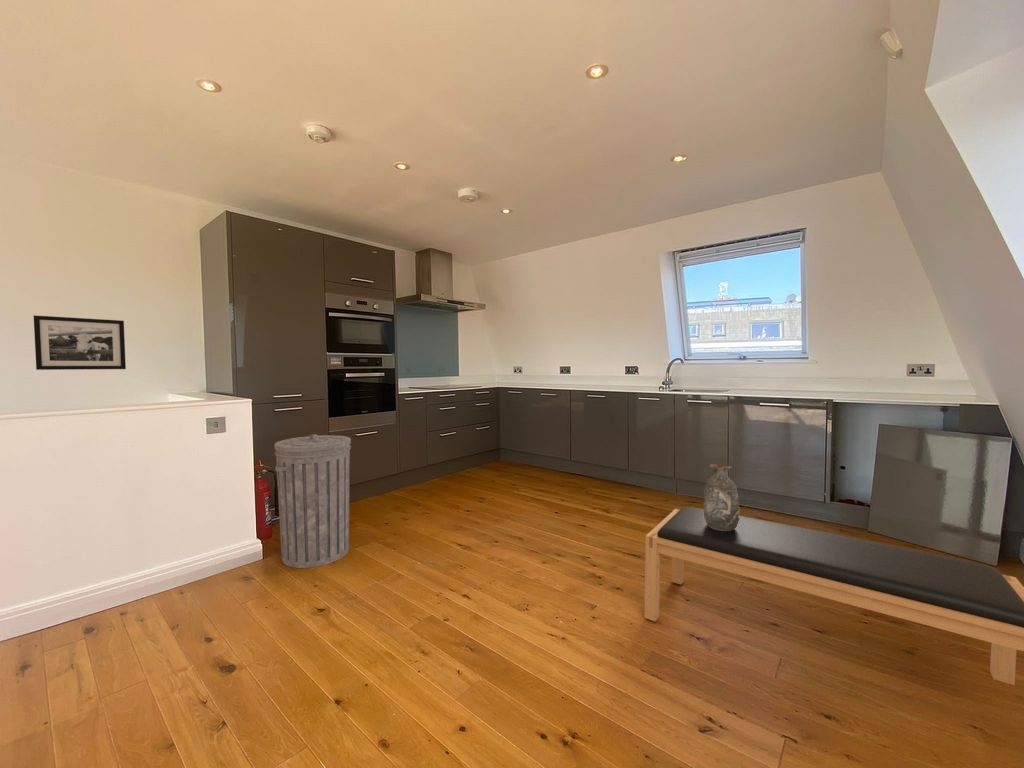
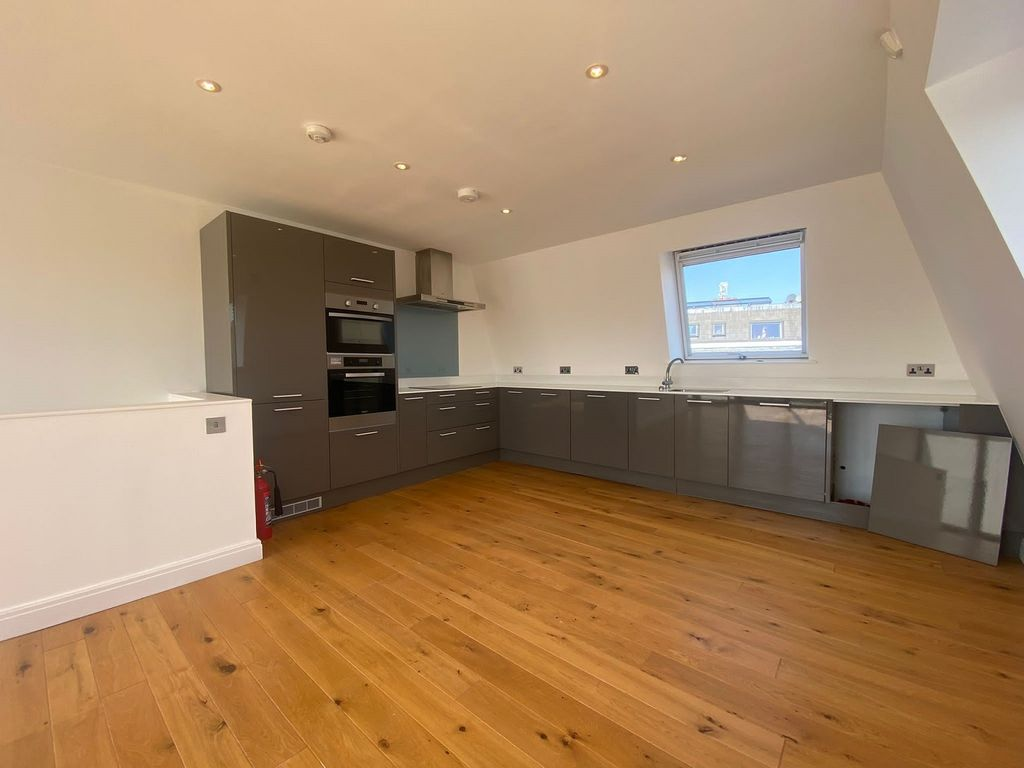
- bench [643,506,1024,686]
- decorative vase [702,463,741,531]
- trash can [274,433,352,569]
- picture frame [33,314,127,371]
